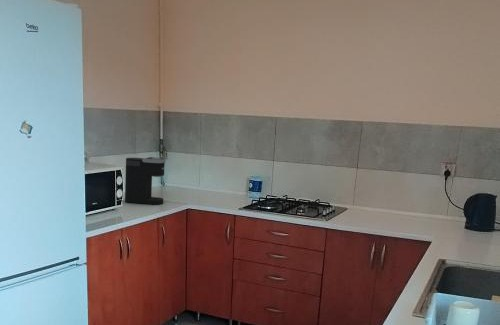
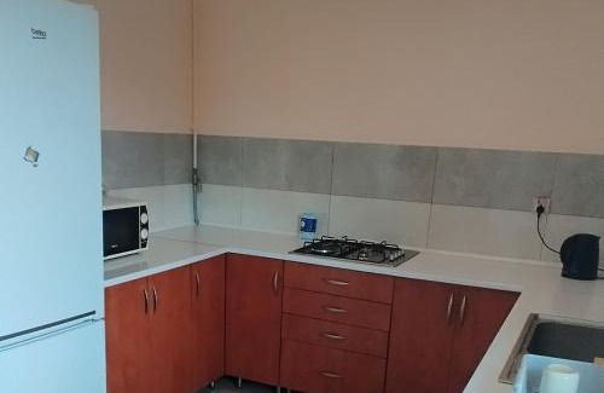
- coffee maker [124,156,167,206]
